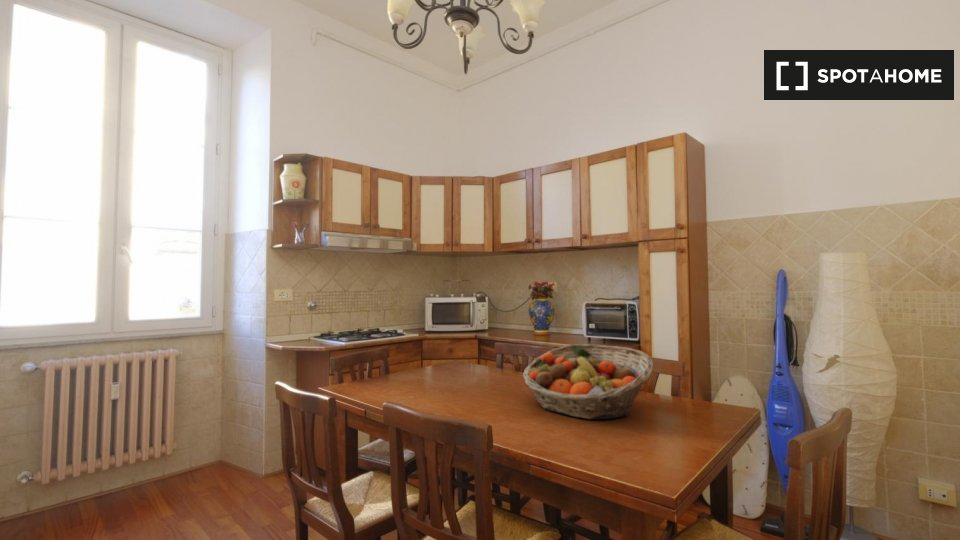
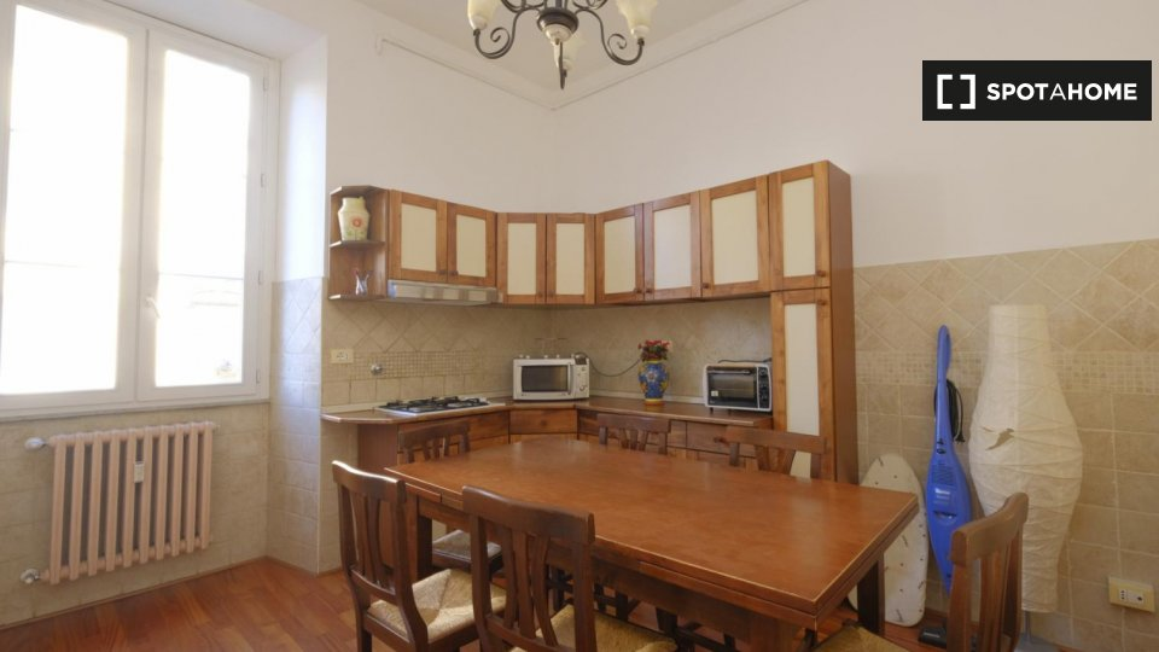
- fruit basket [521,343,654,420]
